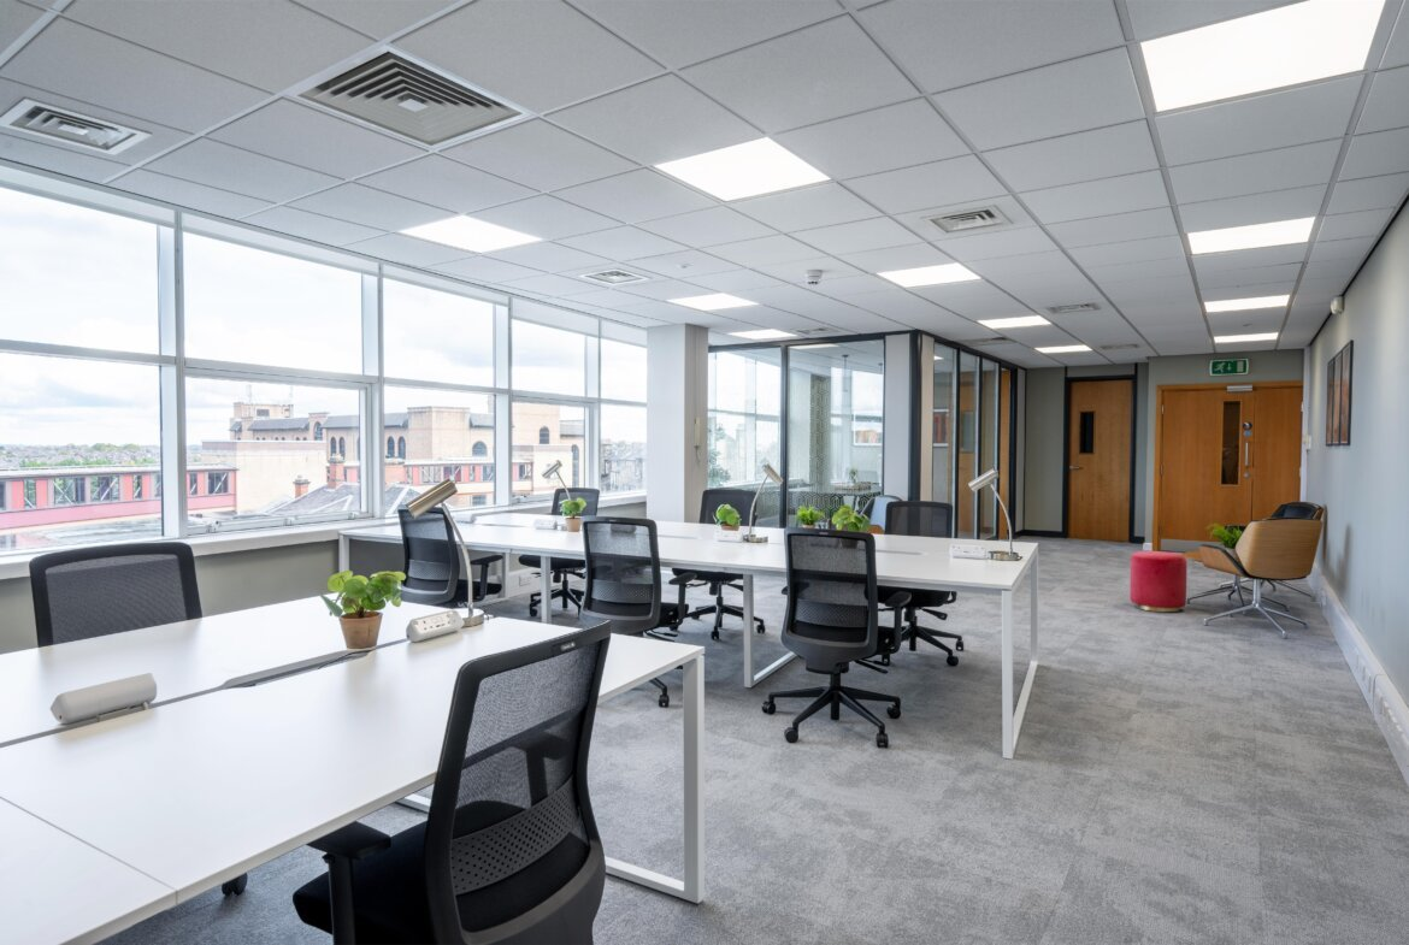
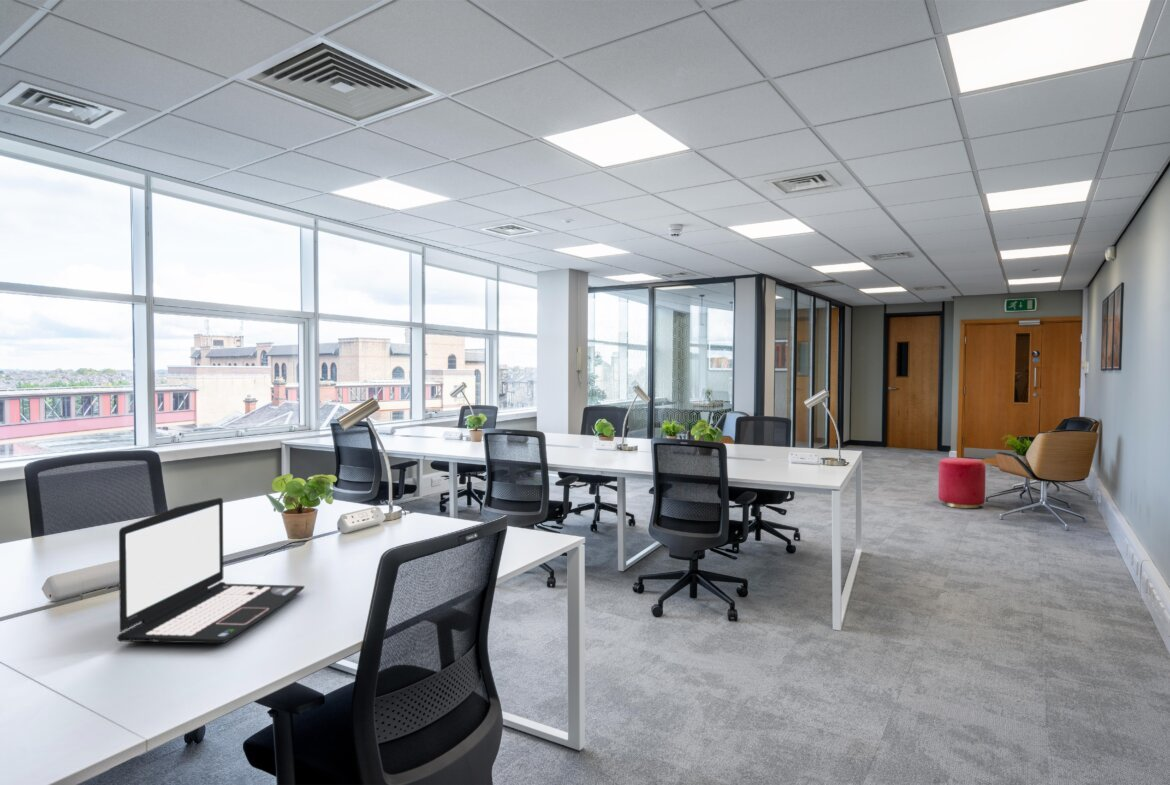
+ laptop [116,497,306,644]
